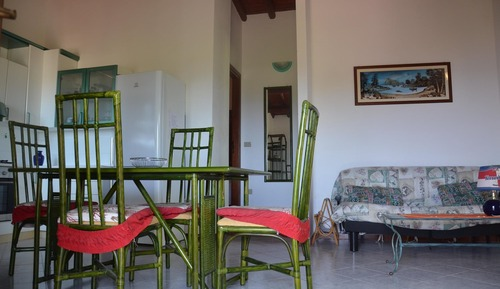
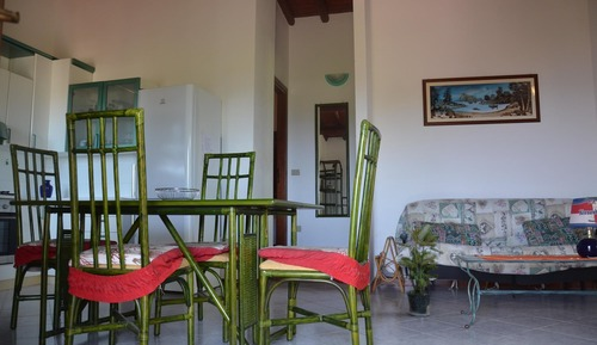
+ potted plant [394,223,445,318]
